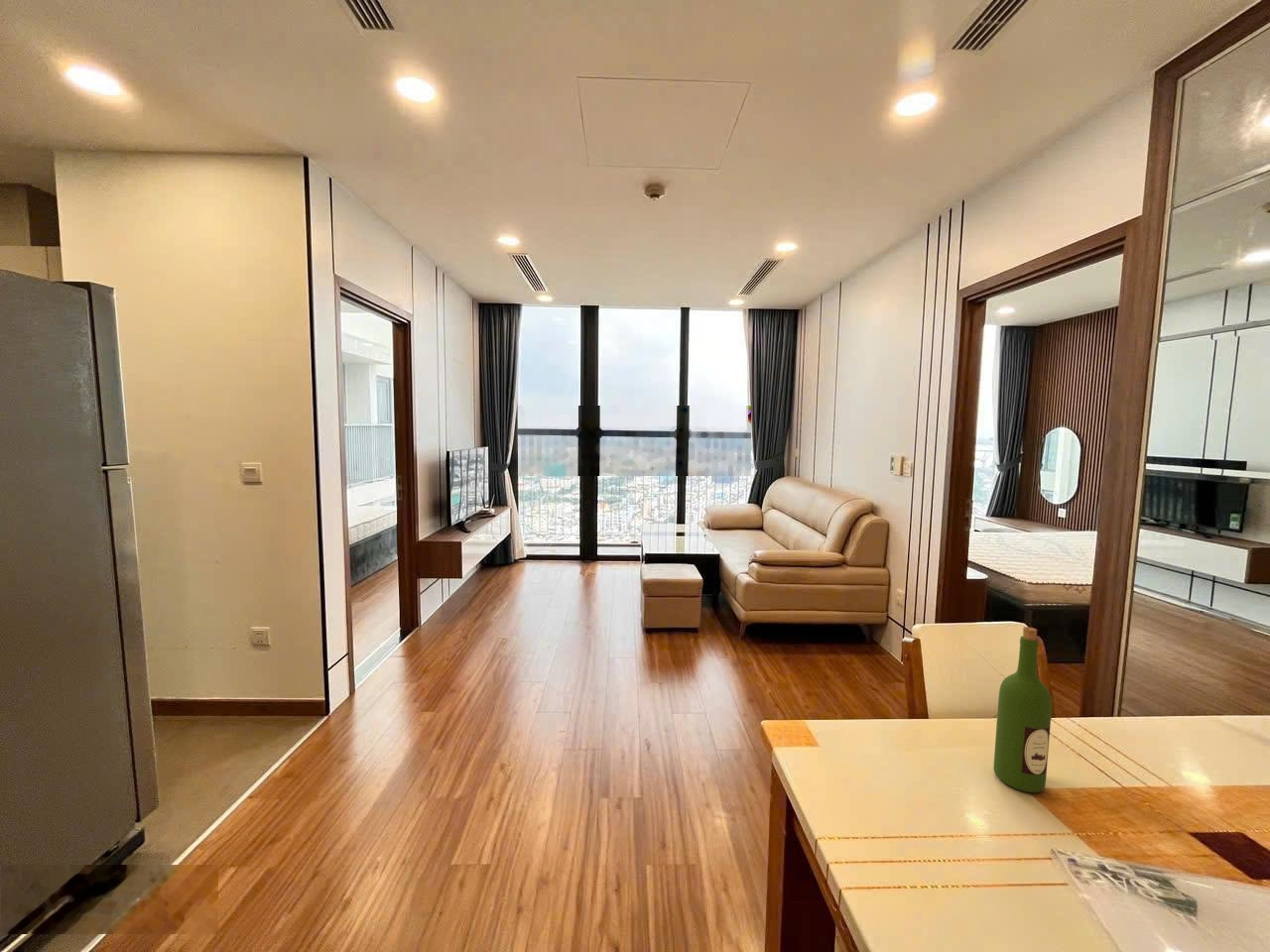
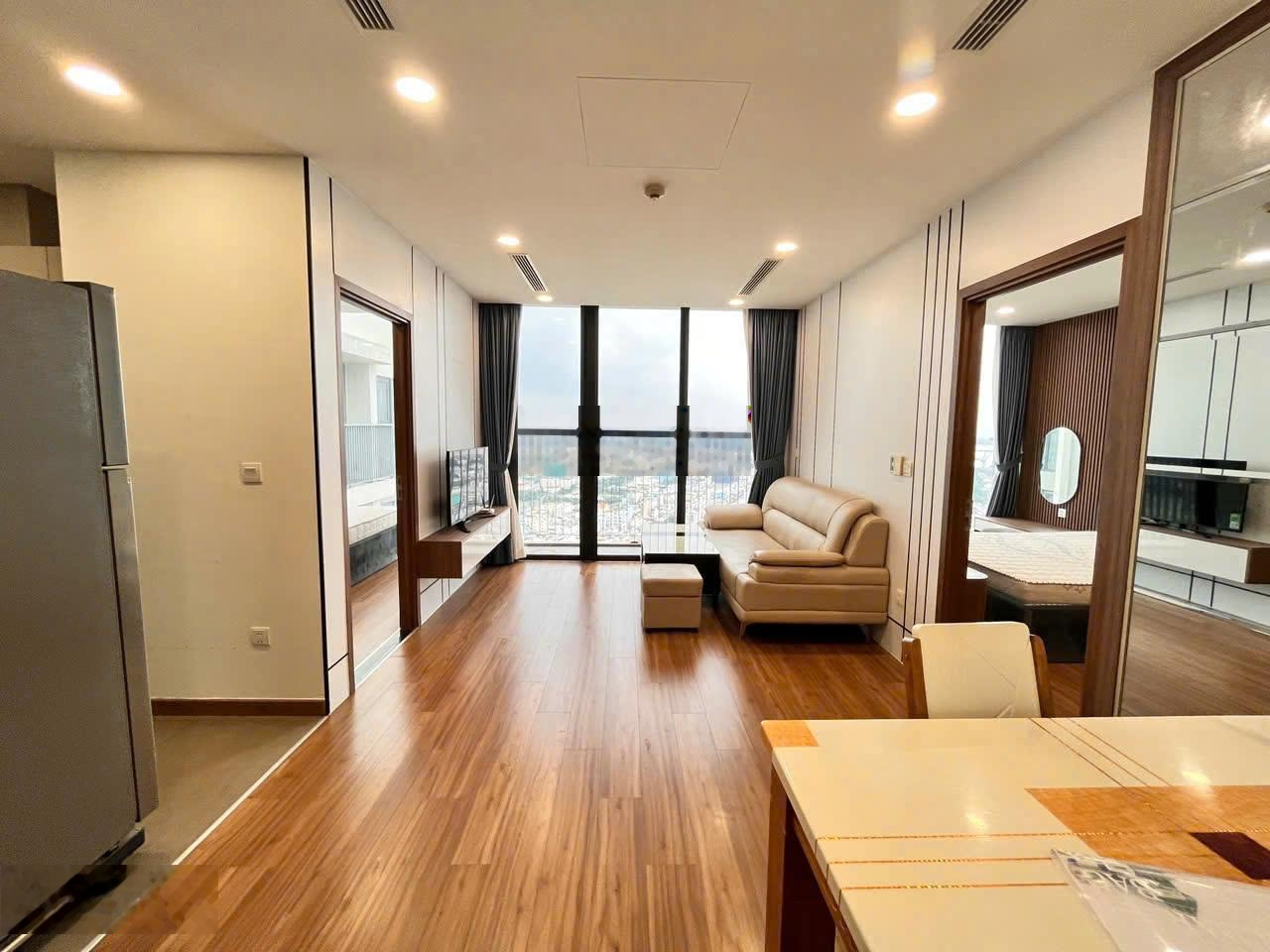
- wine bottle [993,626,1053,793]
